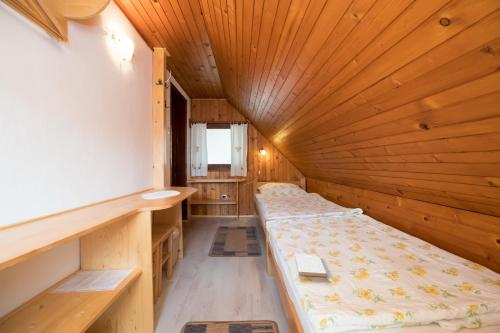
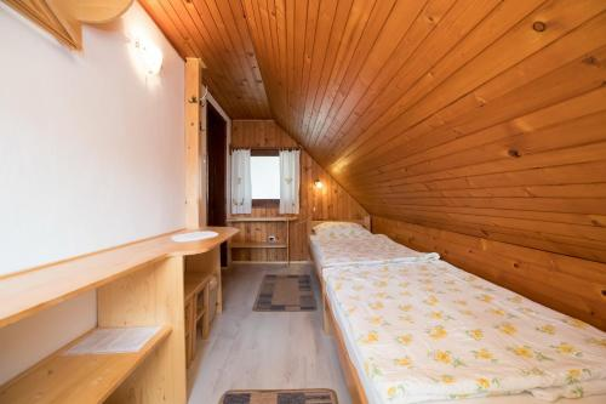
- book [295,253,328,278]
